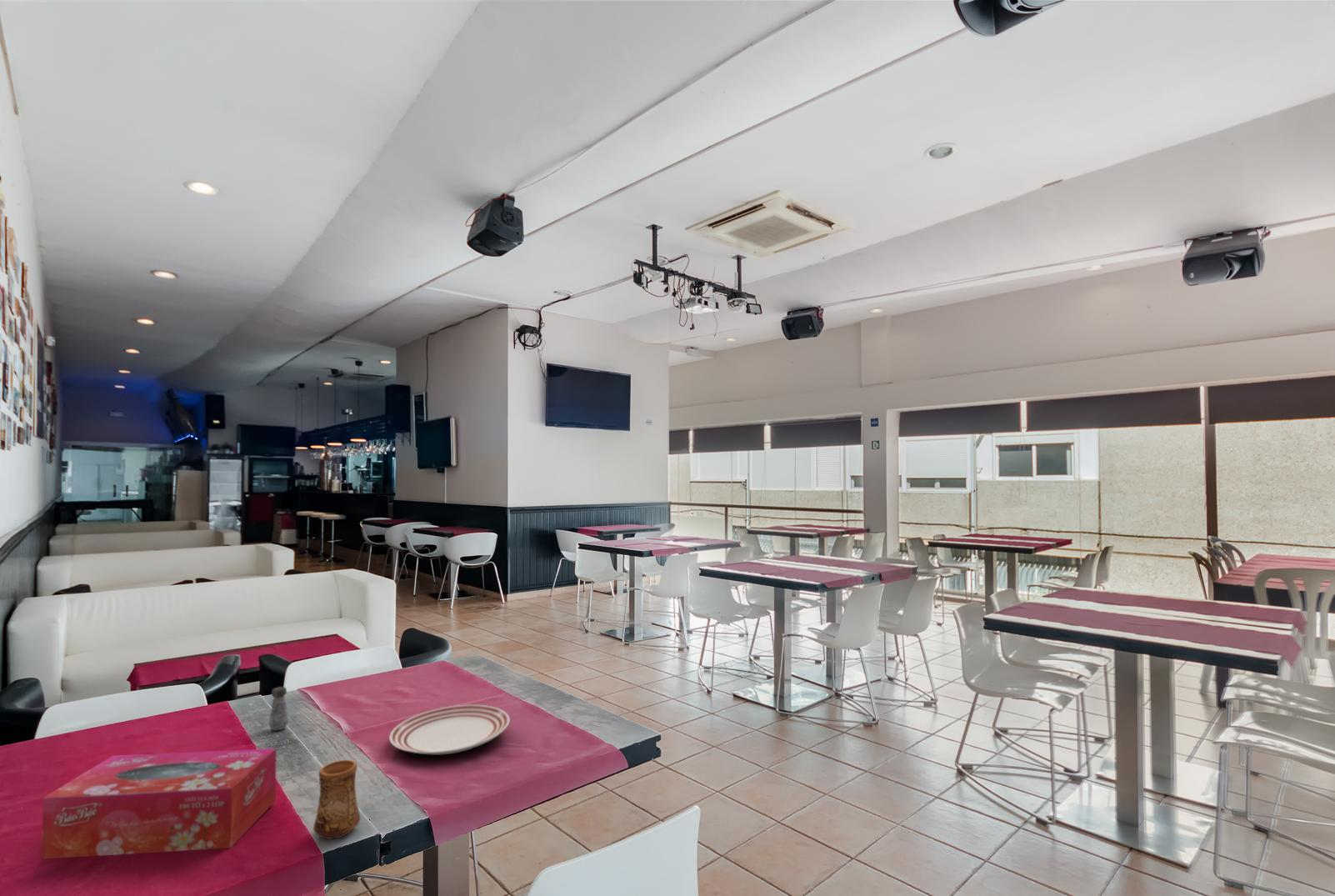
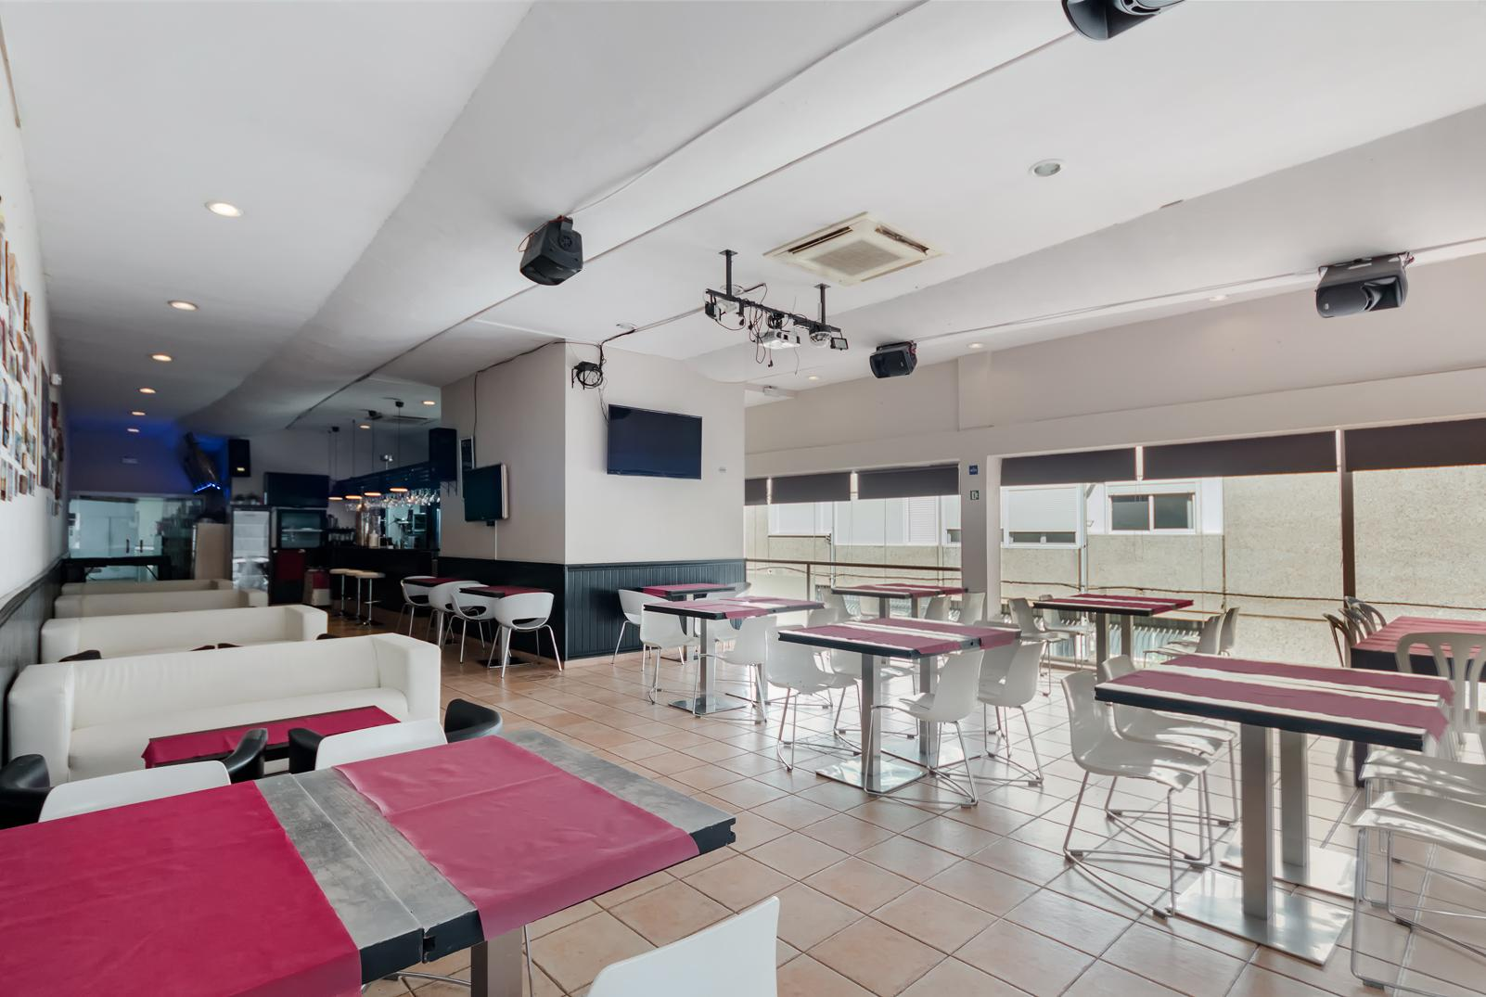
- tissue box [41,748,277,860]
- cup [313,759,361,840]
- dinner plate [388,704,511,756]
- salt shaker [268,686,290,732]
